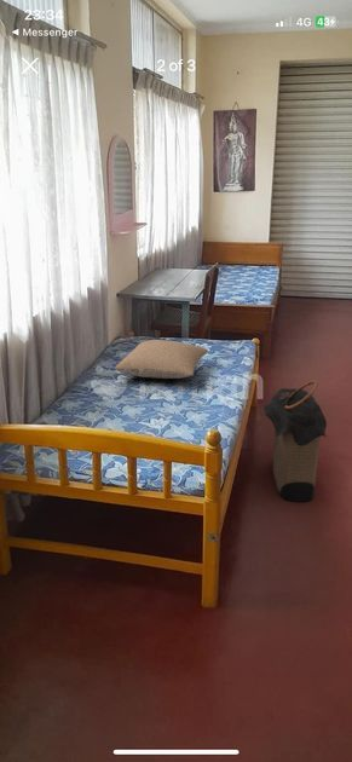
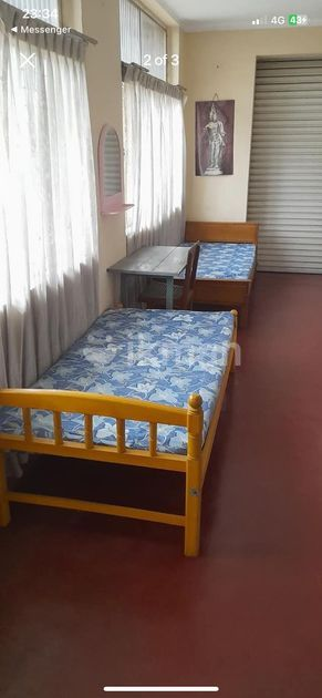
- laundry hamper [262,380,328,503]
- pillow [114,339,209,380]
